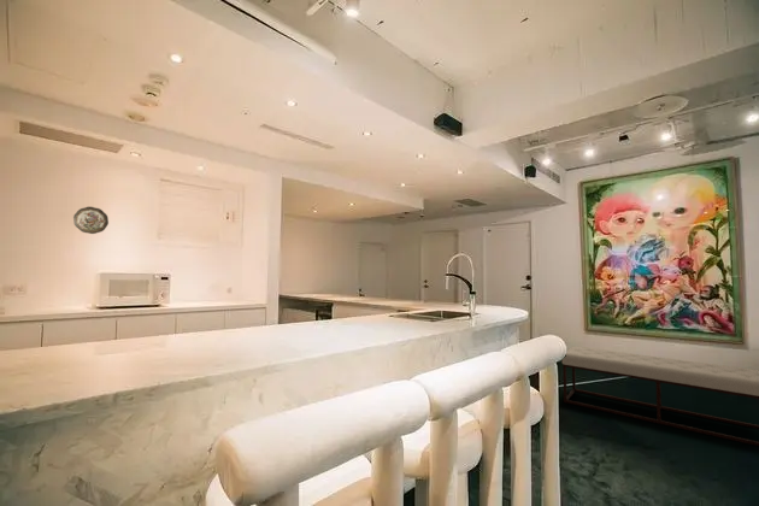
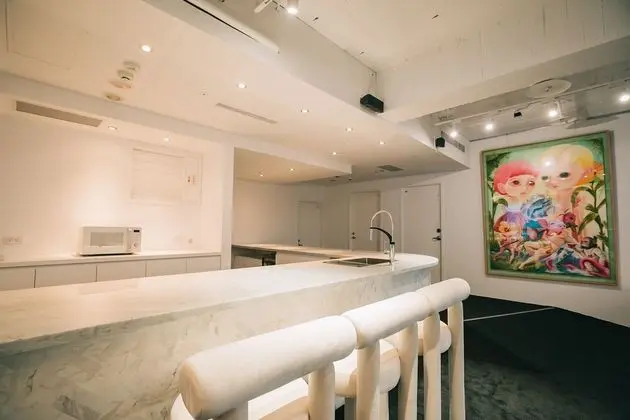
- bench [561,346,759,447]
- decorative plate [72,206,110,235]
